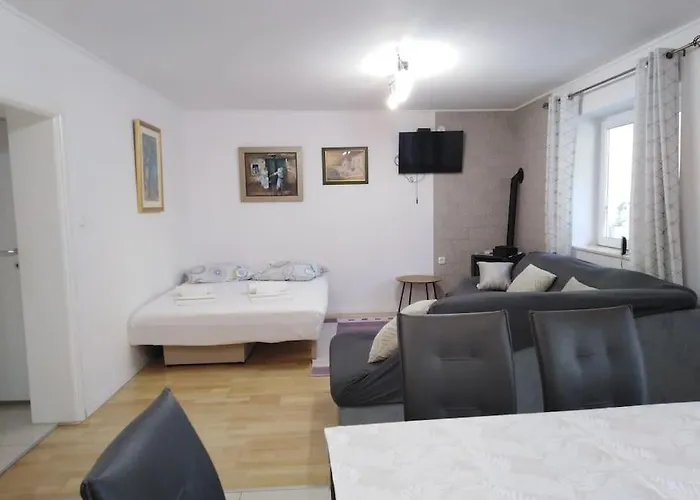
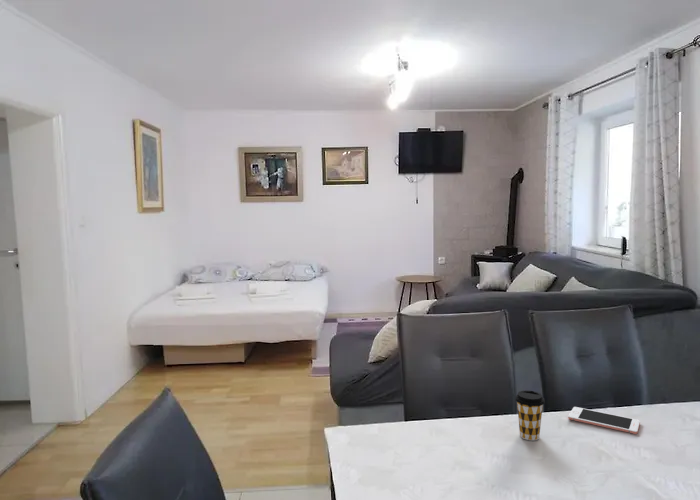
+ coffee cup [514,389,546,441]
+ cell phone [567,406,641,435]
